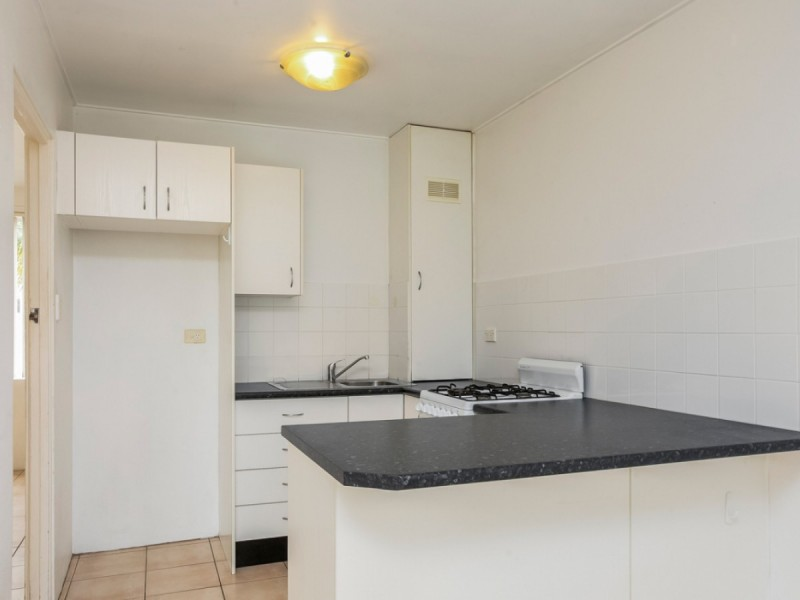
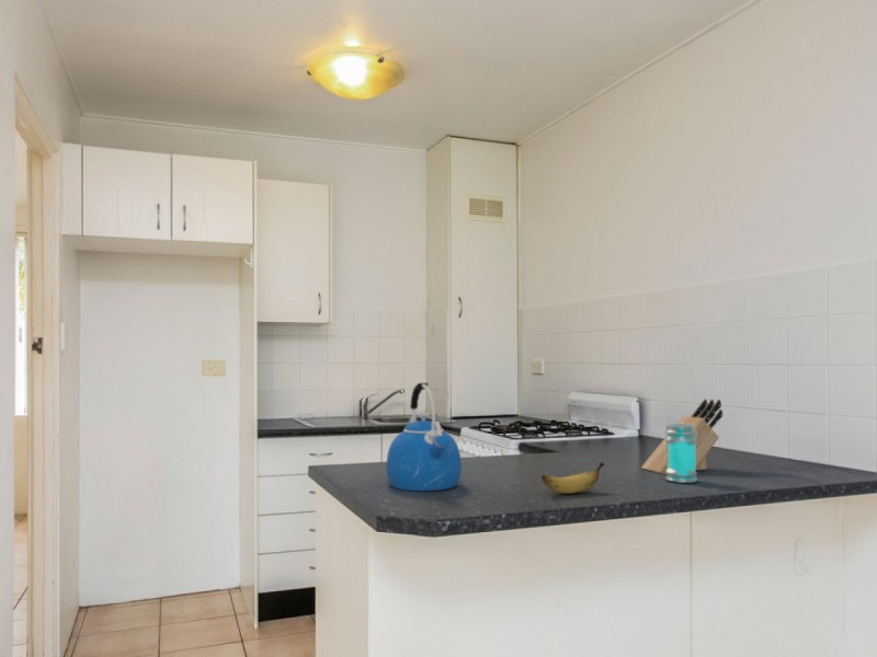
+ jar [663,423,698,484]
+ knife block [640,399,724,475]
+ banana [540,461,605,495]
+ kettle [385,382,463,492]
